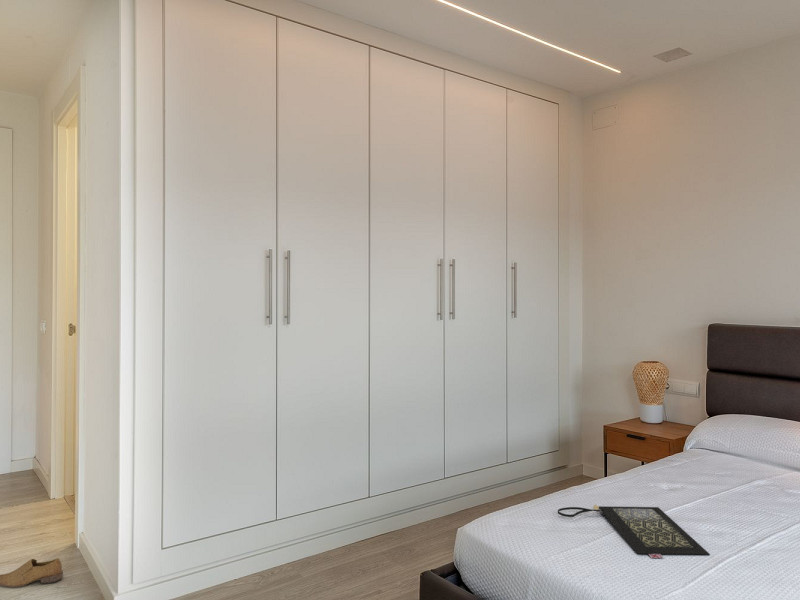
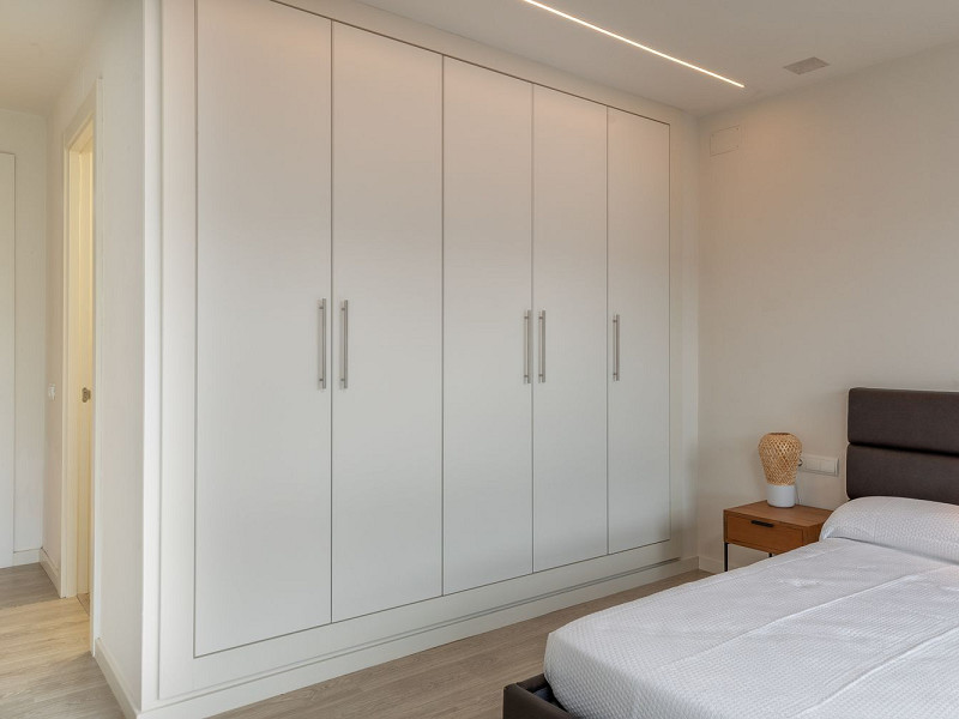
- clutch bag [557,504,711,559]
- shoe [0,557,64,589]
